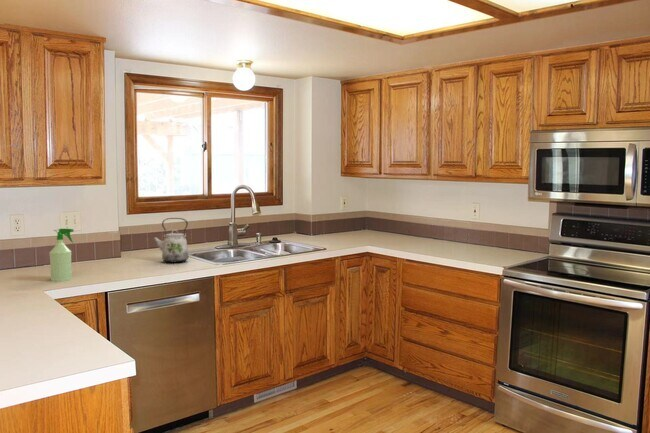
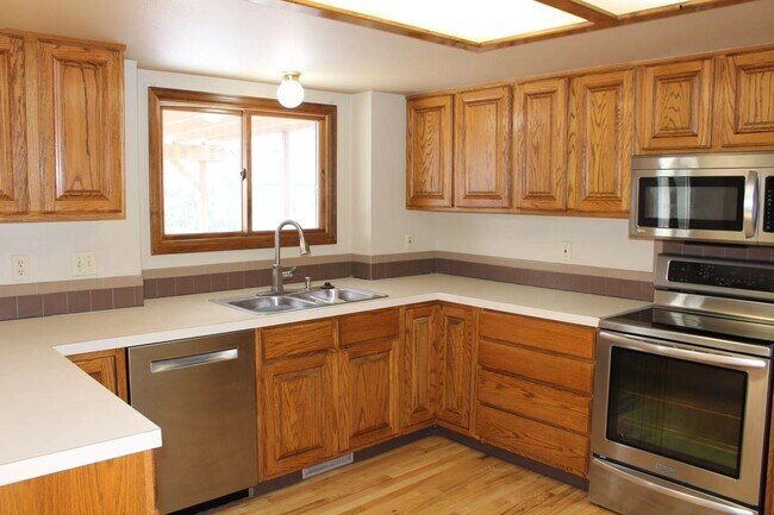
- kettle [151,217,190,263]
- spray bottle [48,228,75,282]
